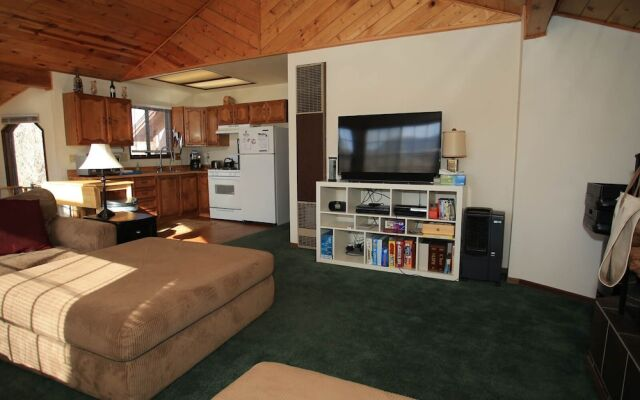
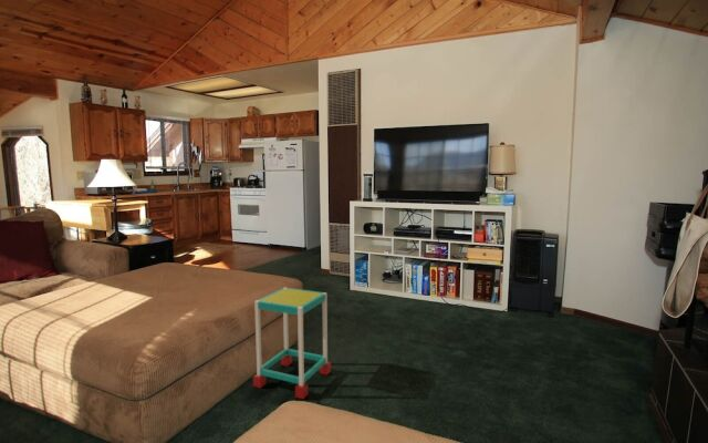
+ side table [252,287,332,400]
